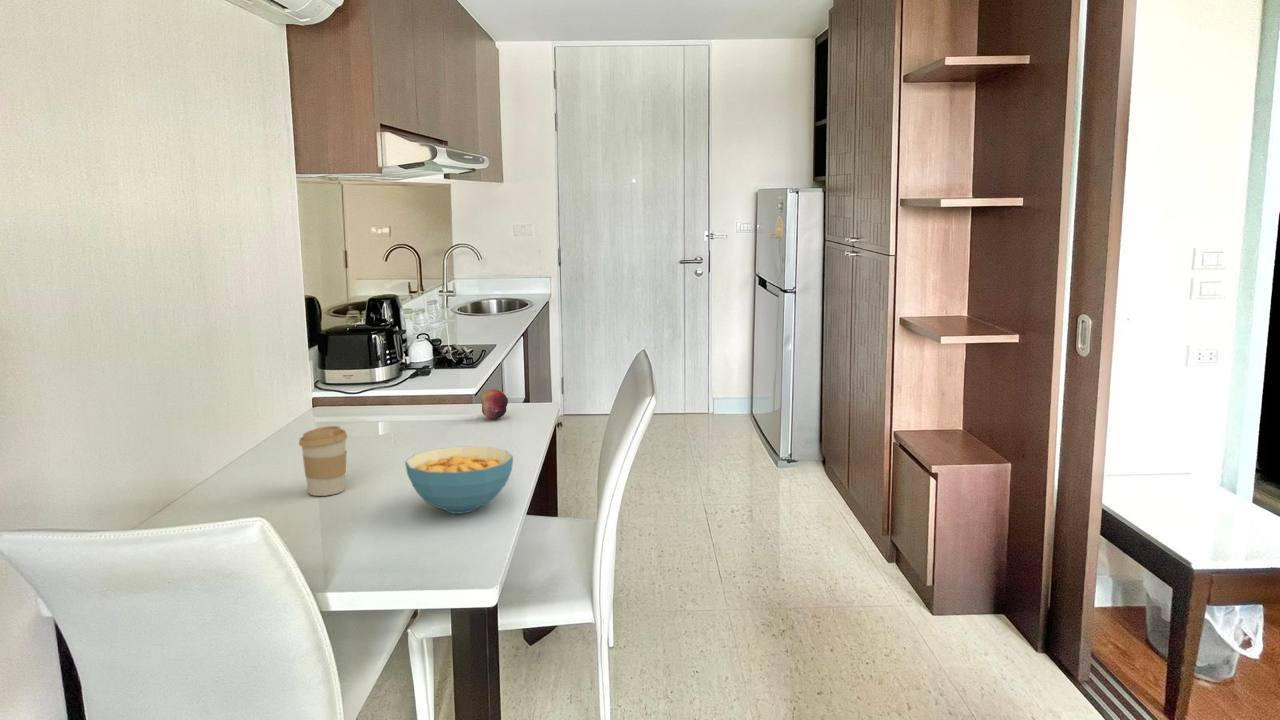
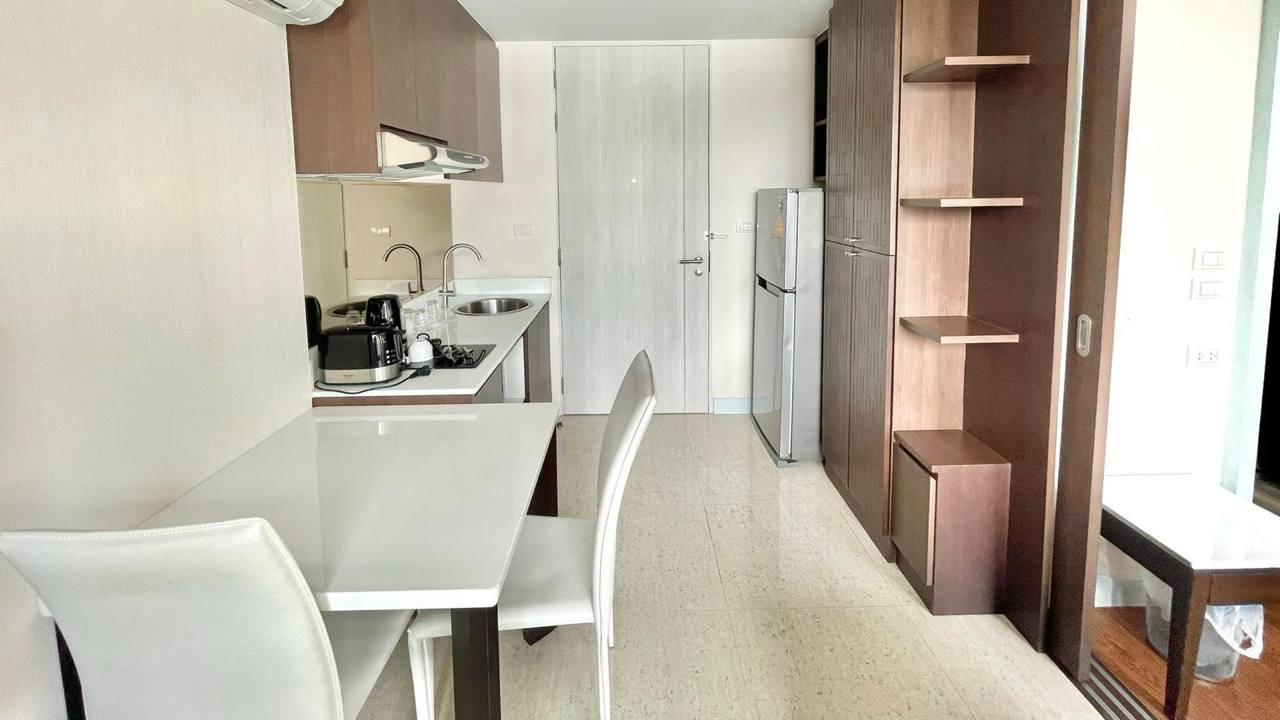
- fruit [480,388,509,420]
- cereal bowl [404,445,514,515]
- coffee cup [298,425,348,497]
